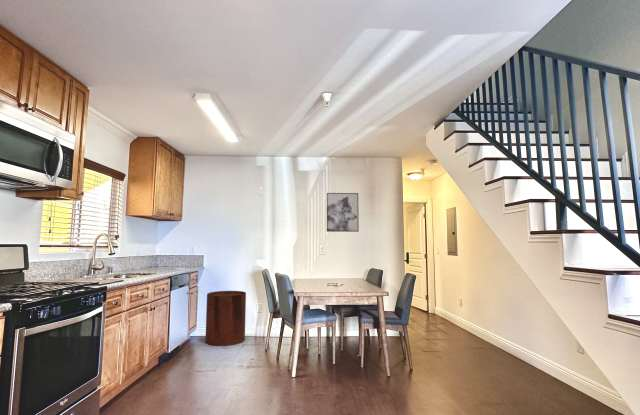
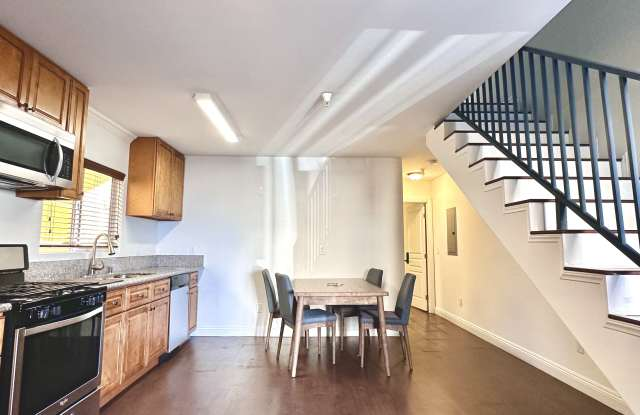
- wall art [326,192,360,233]
- trash can [204,290,247,347]
